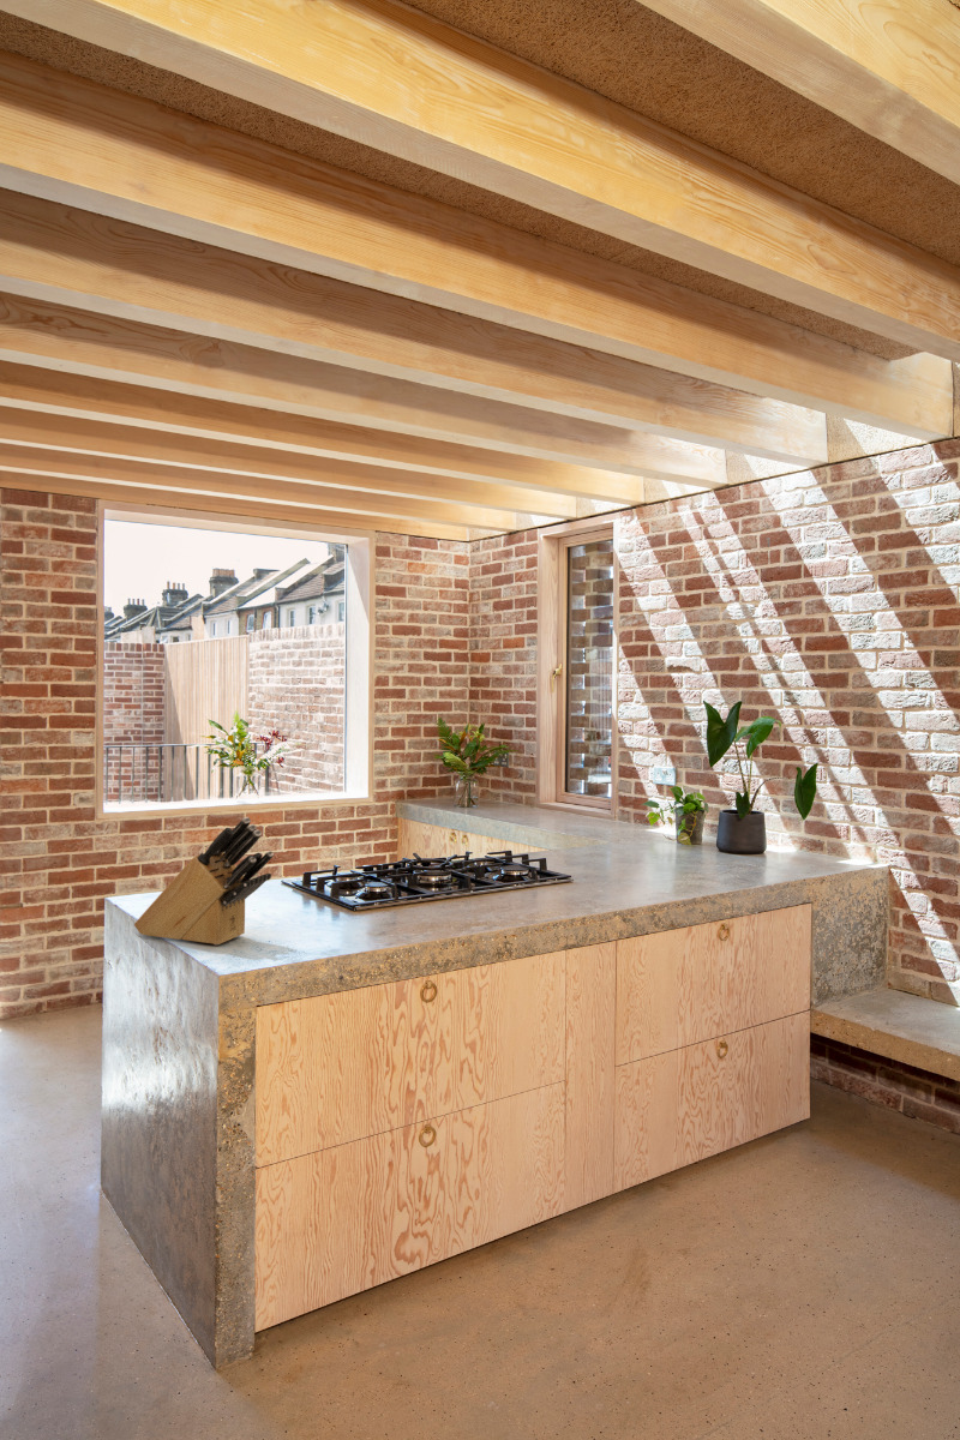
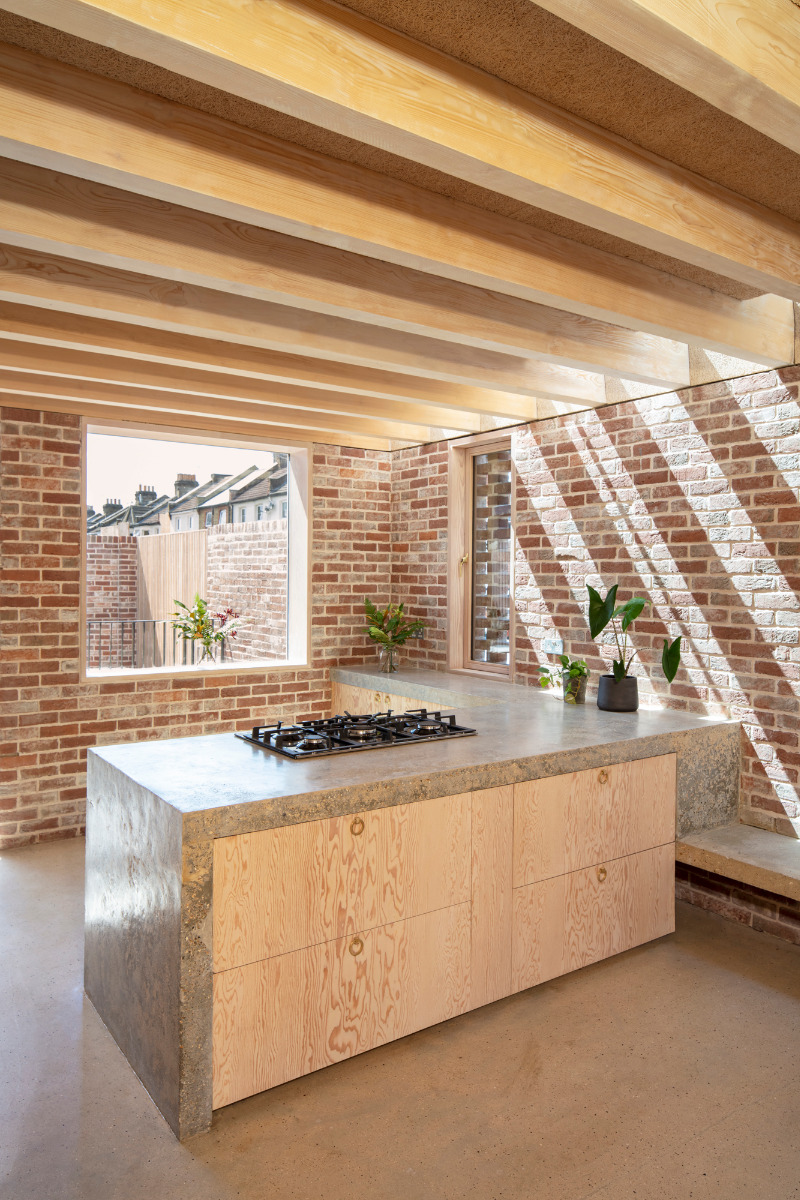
- knife block [133,816,275,946]
